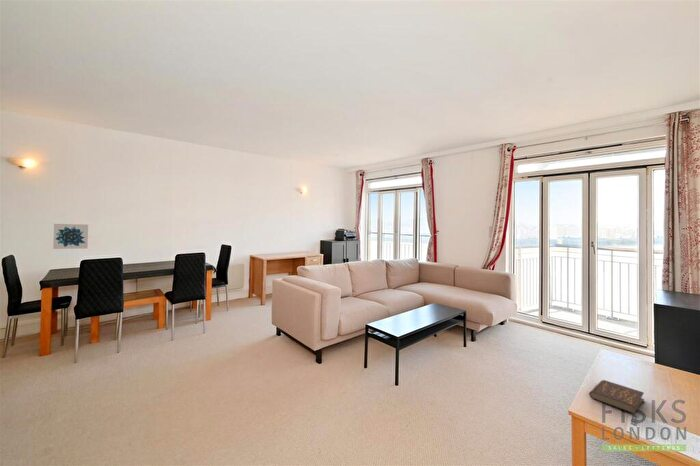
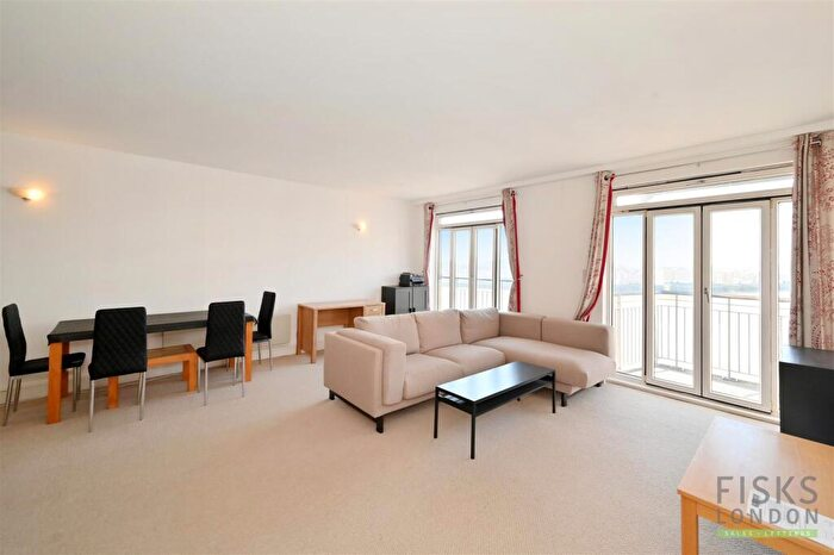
- book [588,379,645,415]
- wall art [52,223,89,250]
